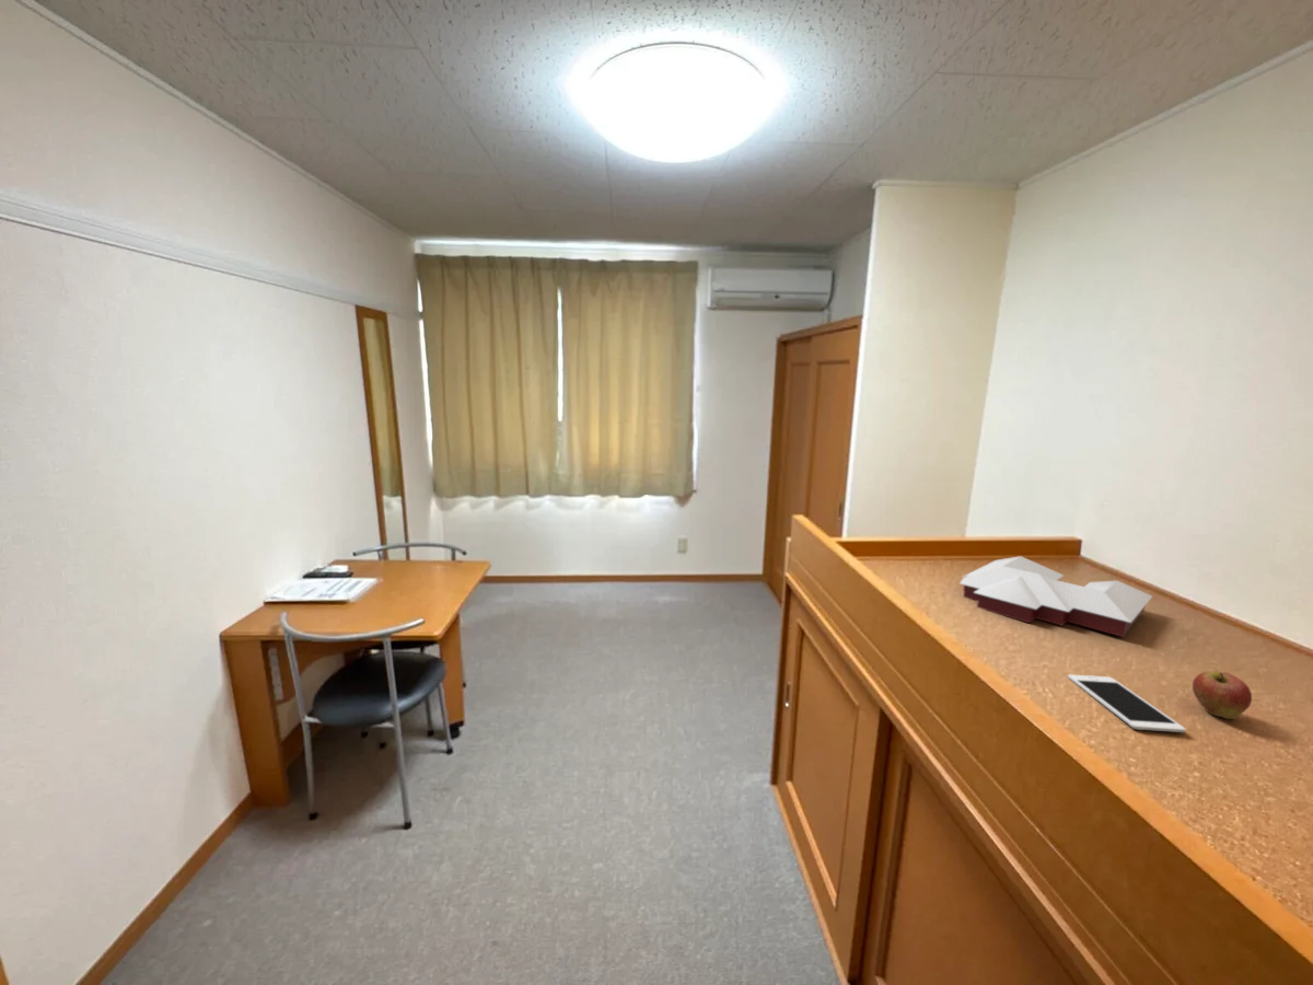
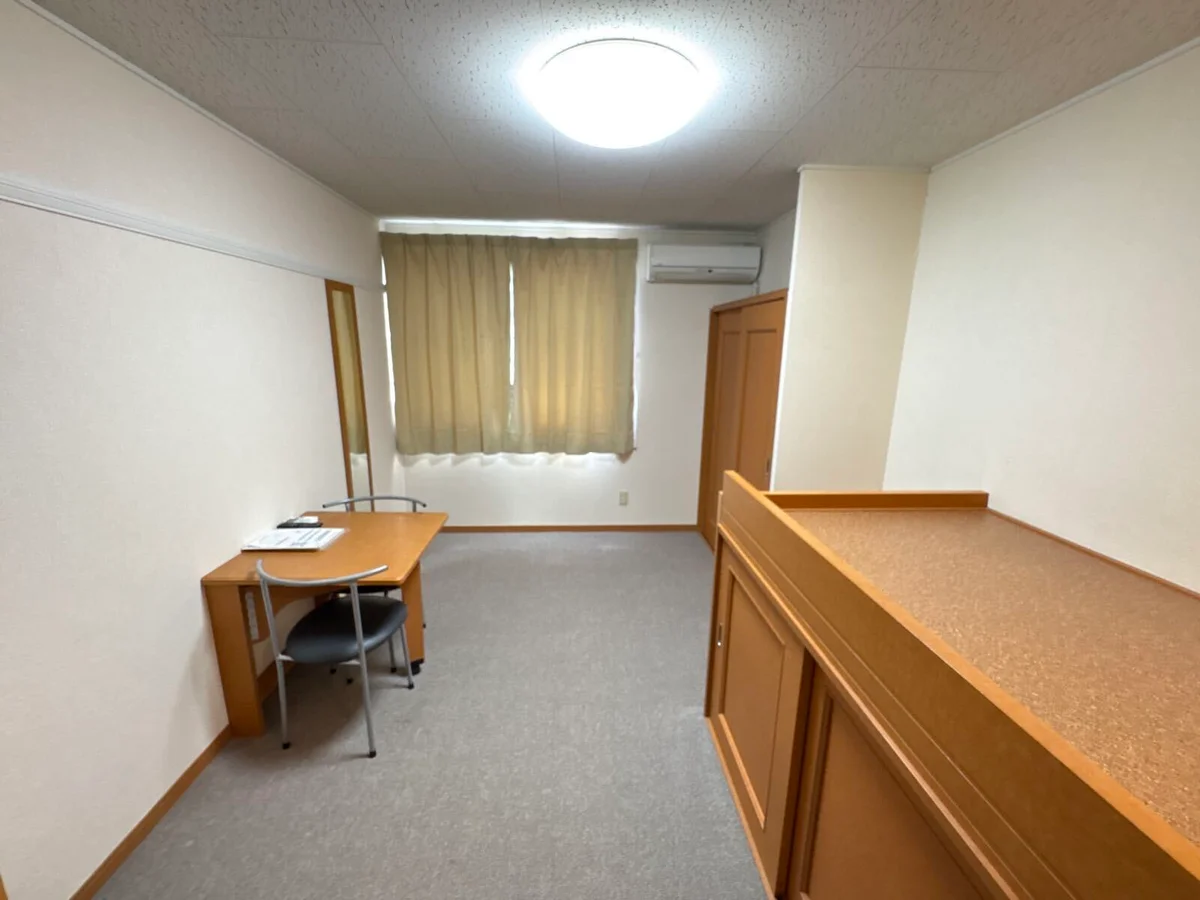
- fruit [1192,670,1253,720]
- books [958,555,1153,638]
- cell phone [1067,673,1186,733]
